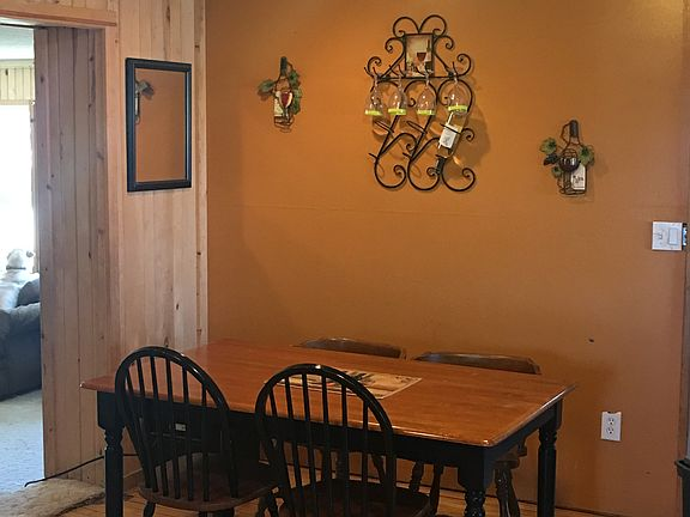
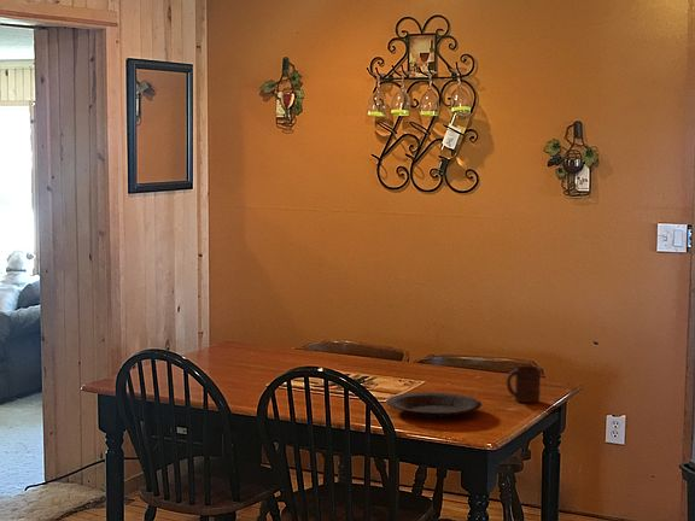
+ plate [386,391,483,418]
+ cup [506,365,542,404]
